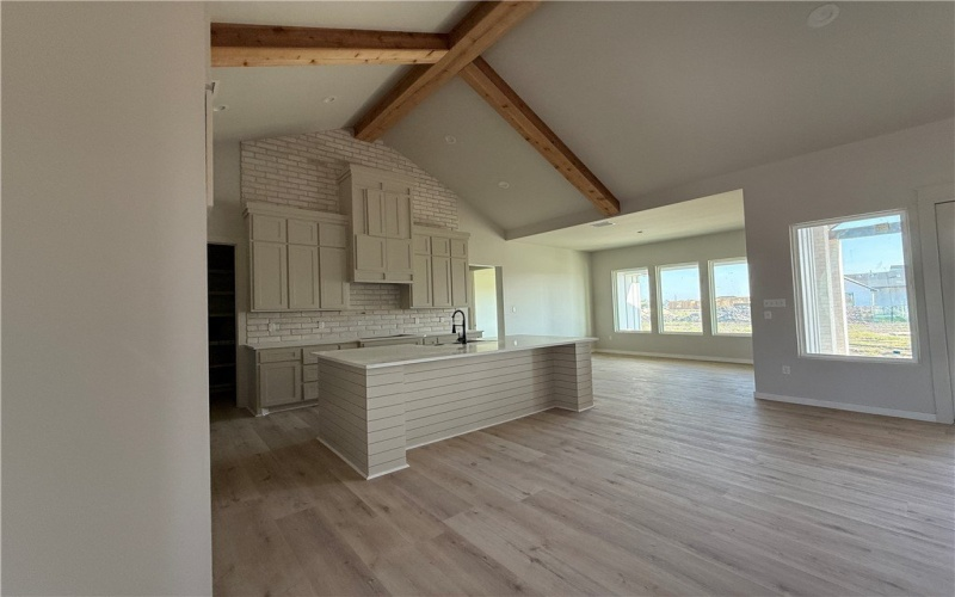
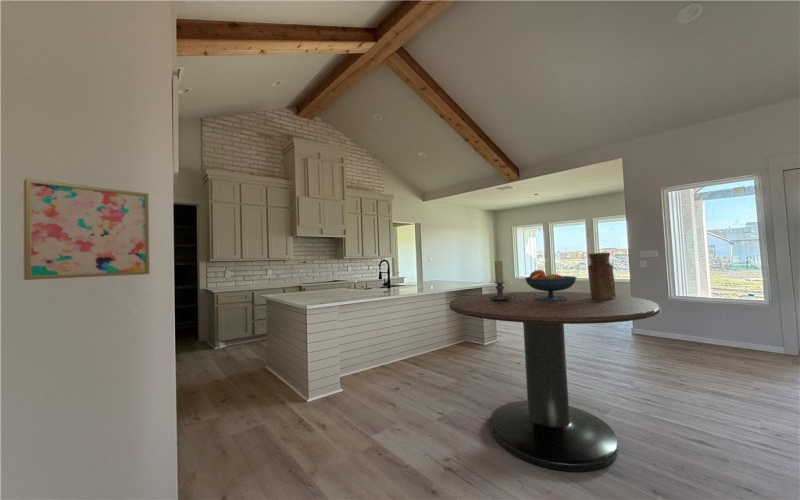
+ candle holder [489,259,516,301]
+ wall art [23,178,151,281]
+ dining table [448,291,660,473]
+ vase [587,252,617,299]
+ fruit bowl [524,269,578,301]
